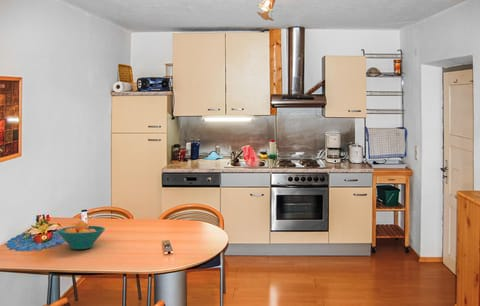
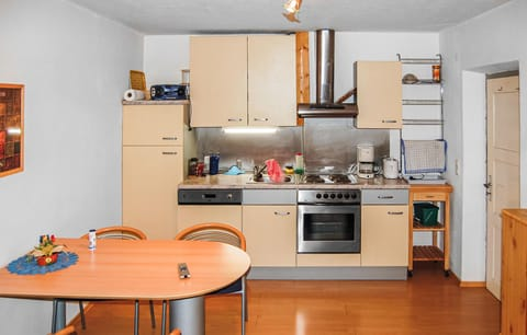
- fruit bowl [56,220,106,250]
